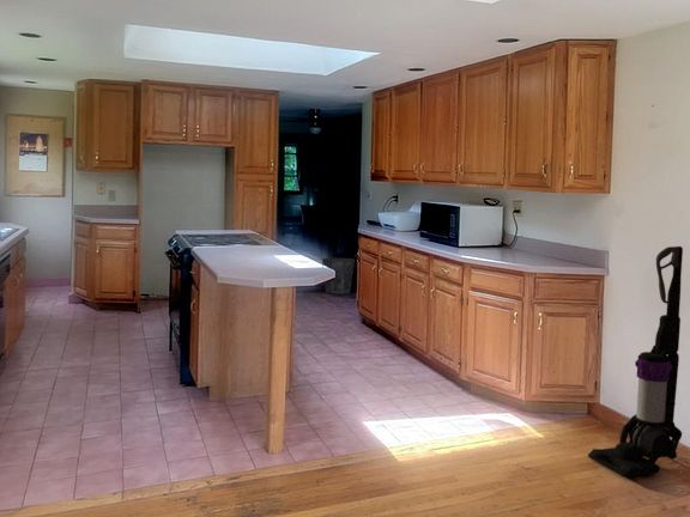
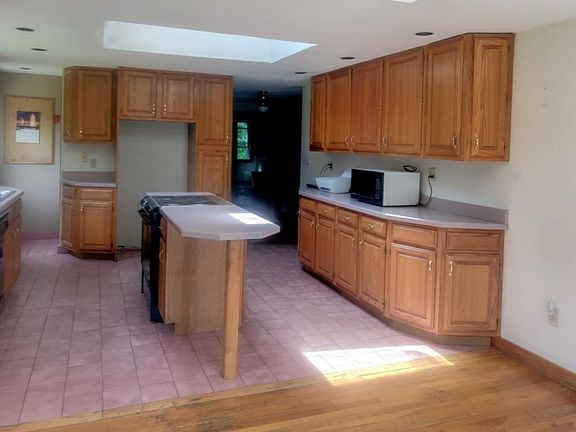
- vacuum cleaner [587,245,684,479]
- waste bin [321,257,356,296]
